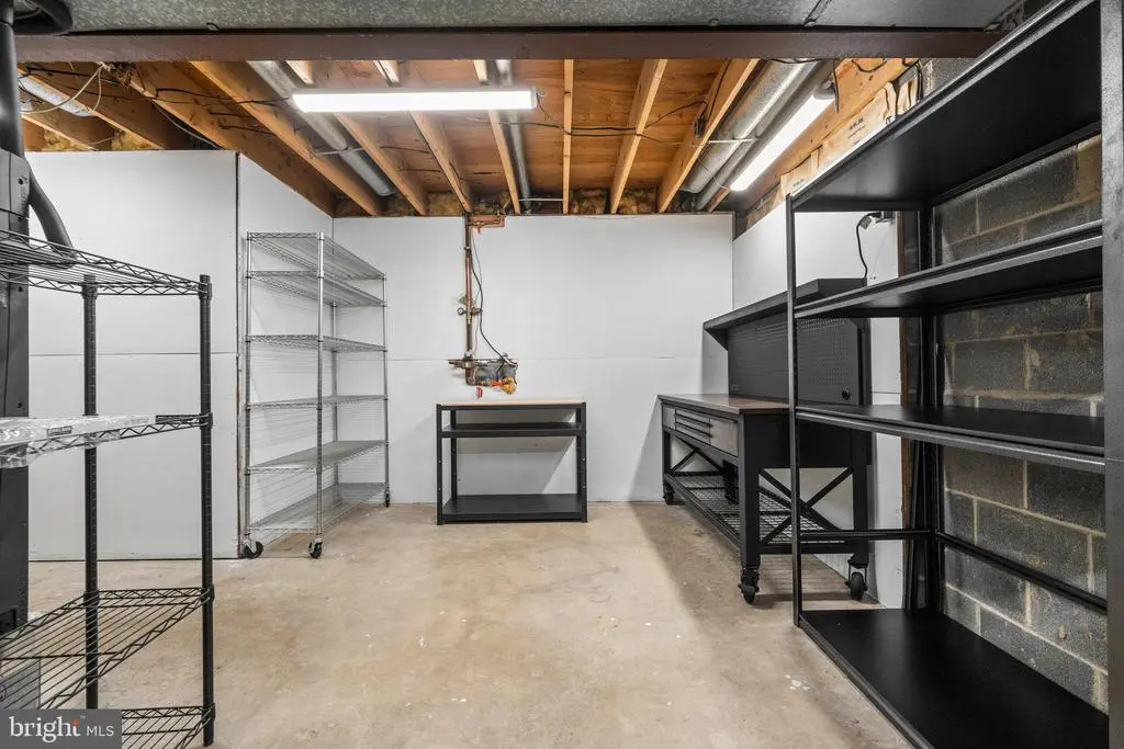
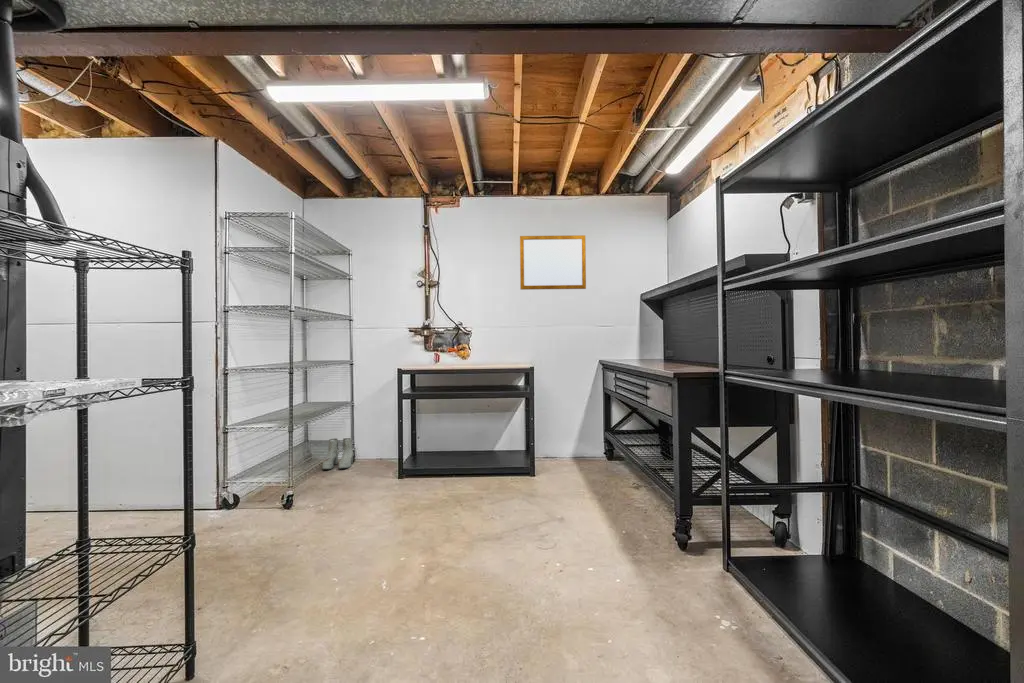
+ writing board [519,234,587,291]
+ boots [321,437,354,470]
